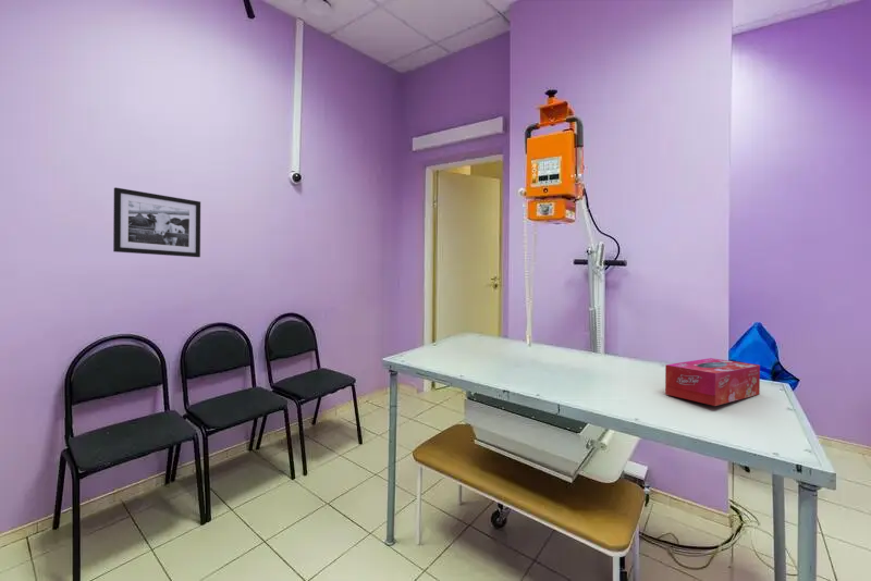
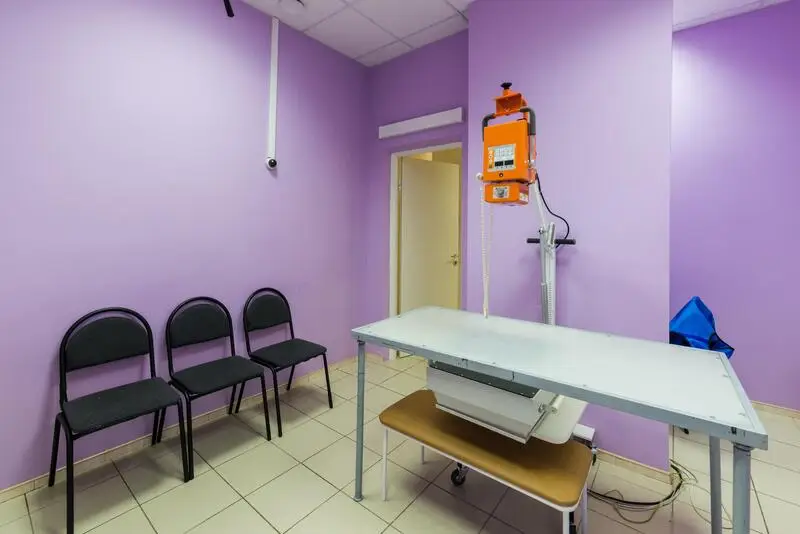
- picture frame [112,187,201,258]
- tissue box [664,357,761,407]
